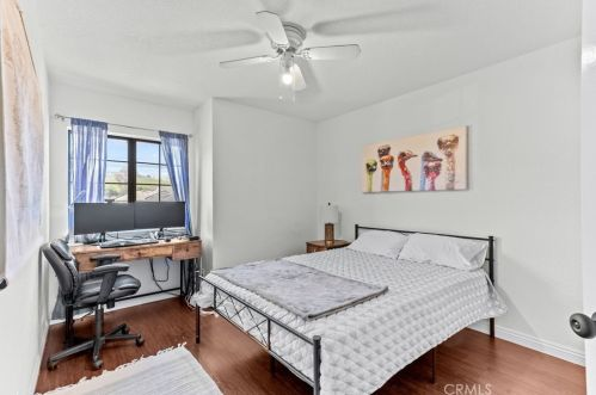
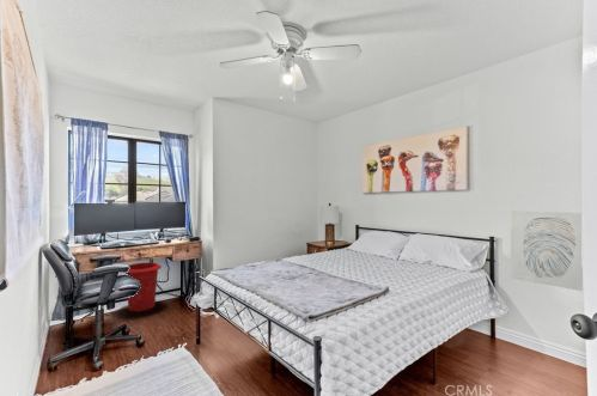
+ wall art [510,209,584,292]
+ waste bin [124,262,163,312]
